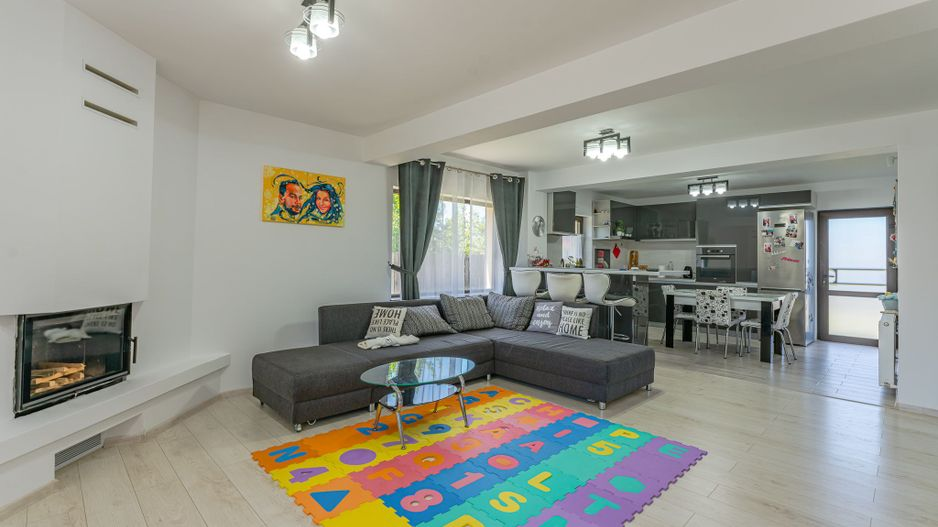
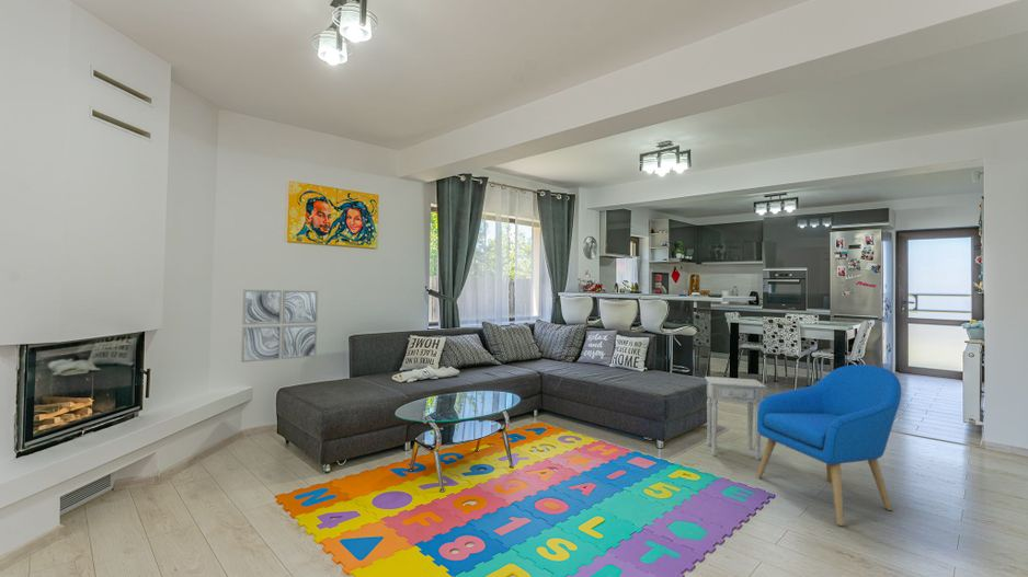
+ nightstand [704,376,767,461]
+ armchair [754,363,902,527]
+ wall art [240,288,319,363]
